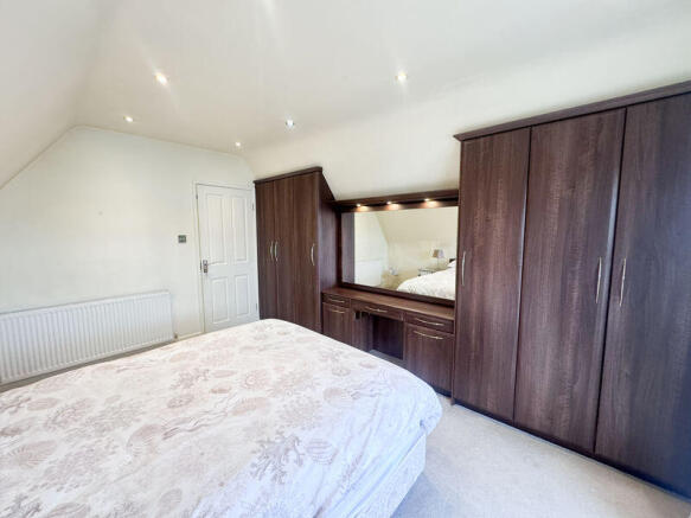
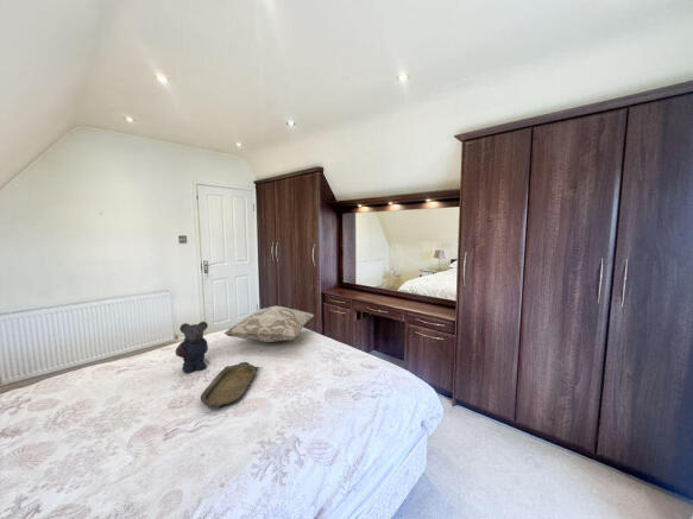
+ serving tray [200,361,258,410]
+ decorative pillow [223,305,315,343]
+ bear [175,321,209,374]
